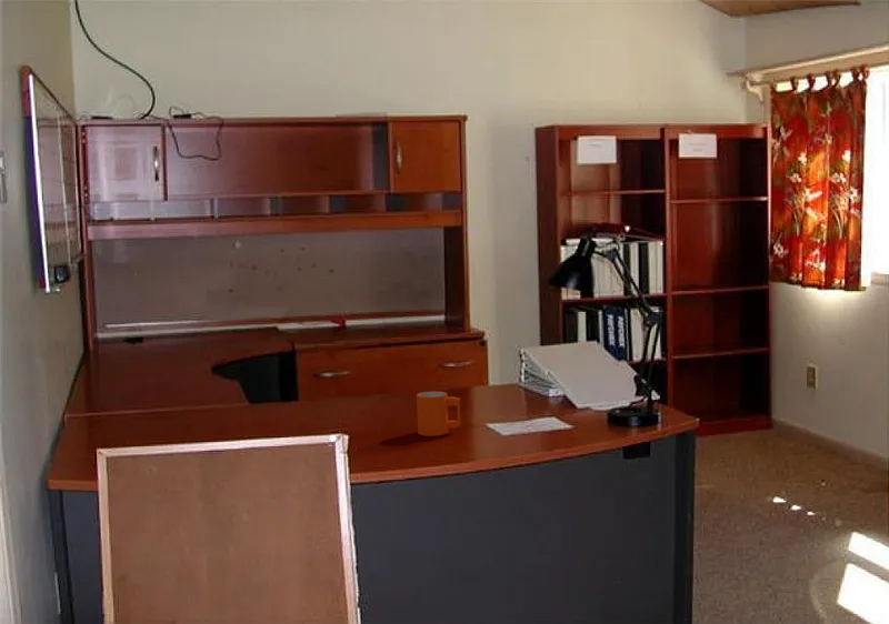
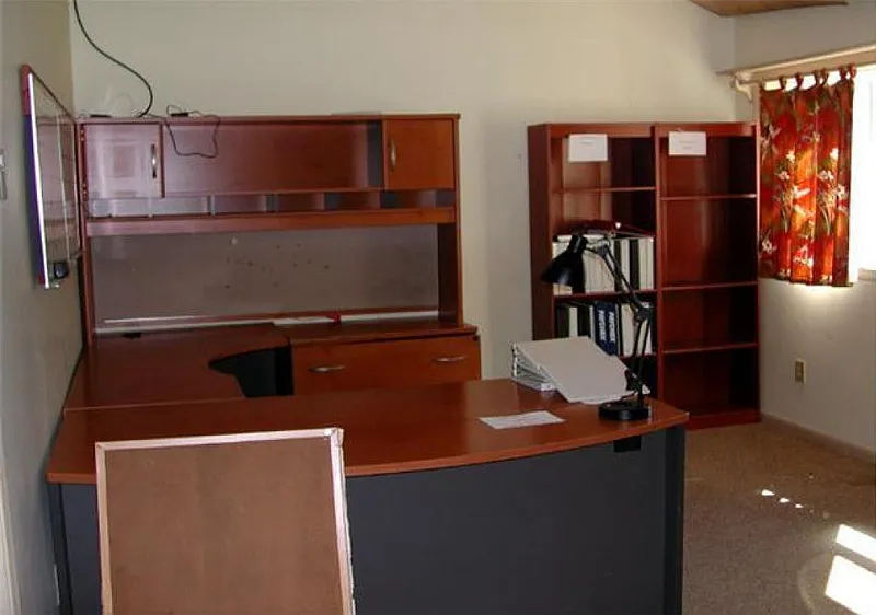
- mug [416,390,461,437]
